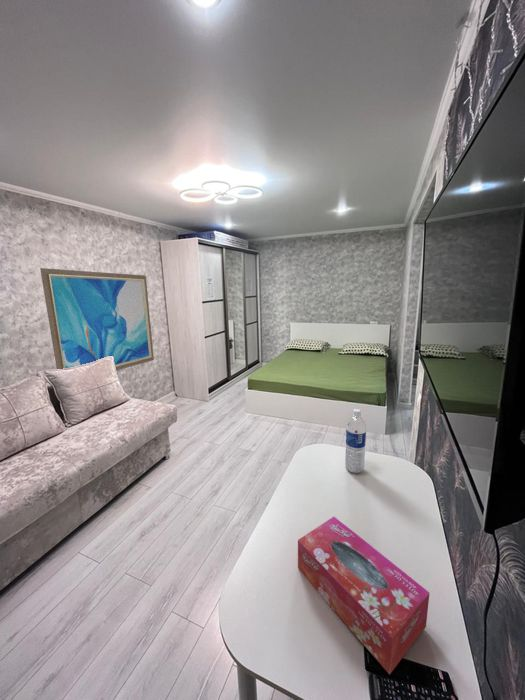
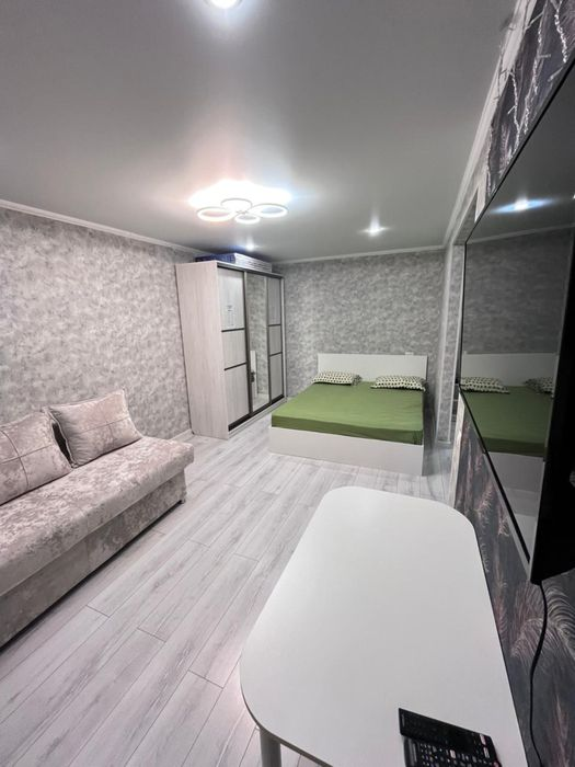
- tissue box [297,516,431,675]
- water bottle [344,408,367,474]
- wall art [39,267,155,372]
